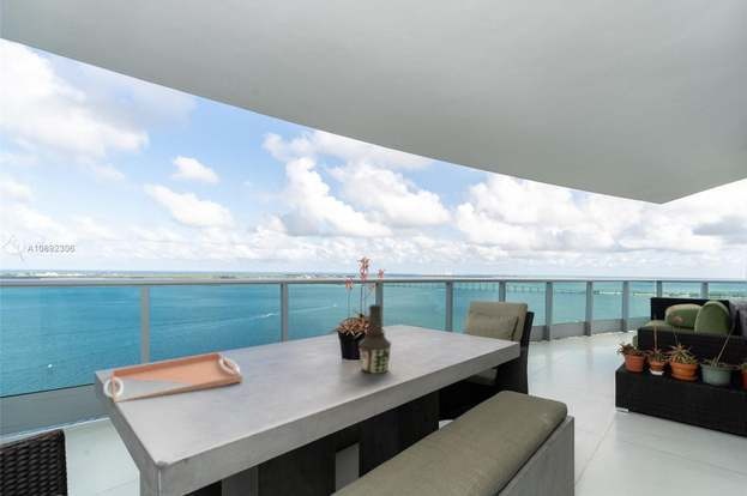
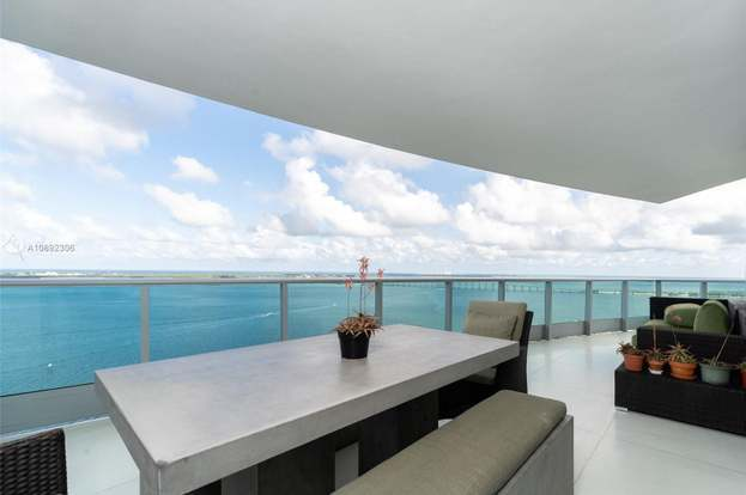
- bottle [357,303,392,375]
- serving tray [102,351,243,404]
